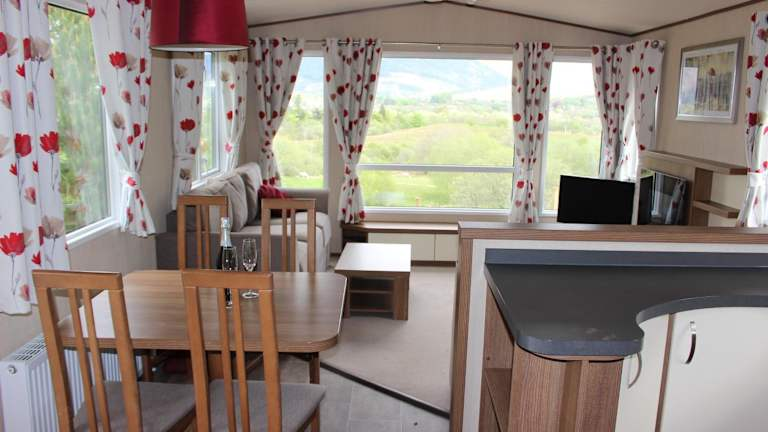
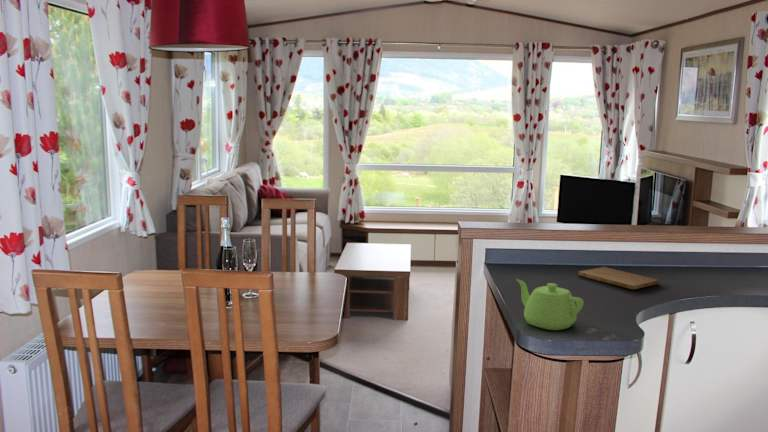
+ cutting board [577,266,660,290]
+ teapot [515,278,585,331]
